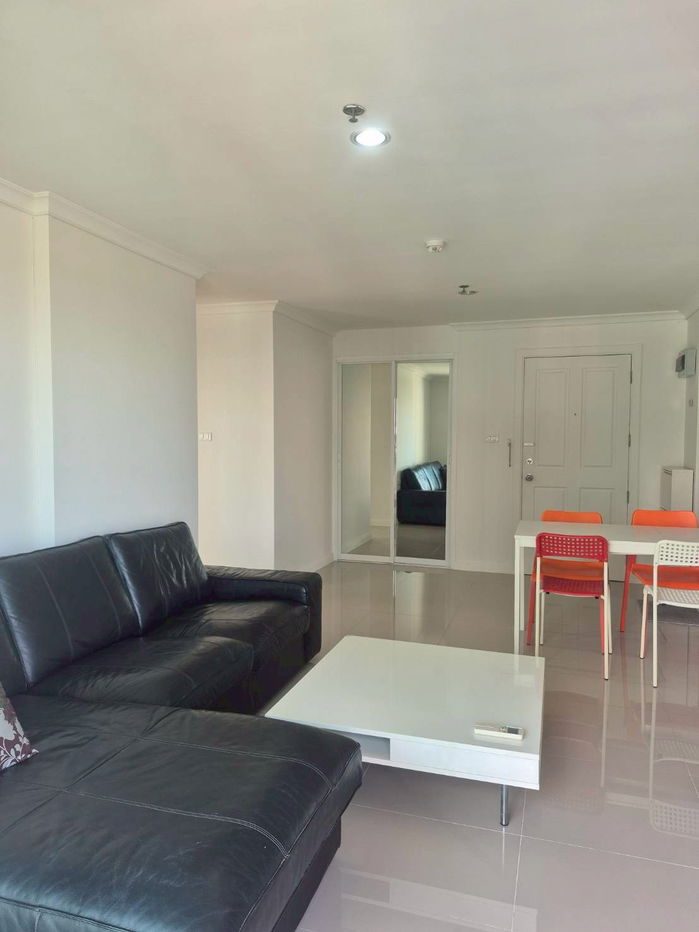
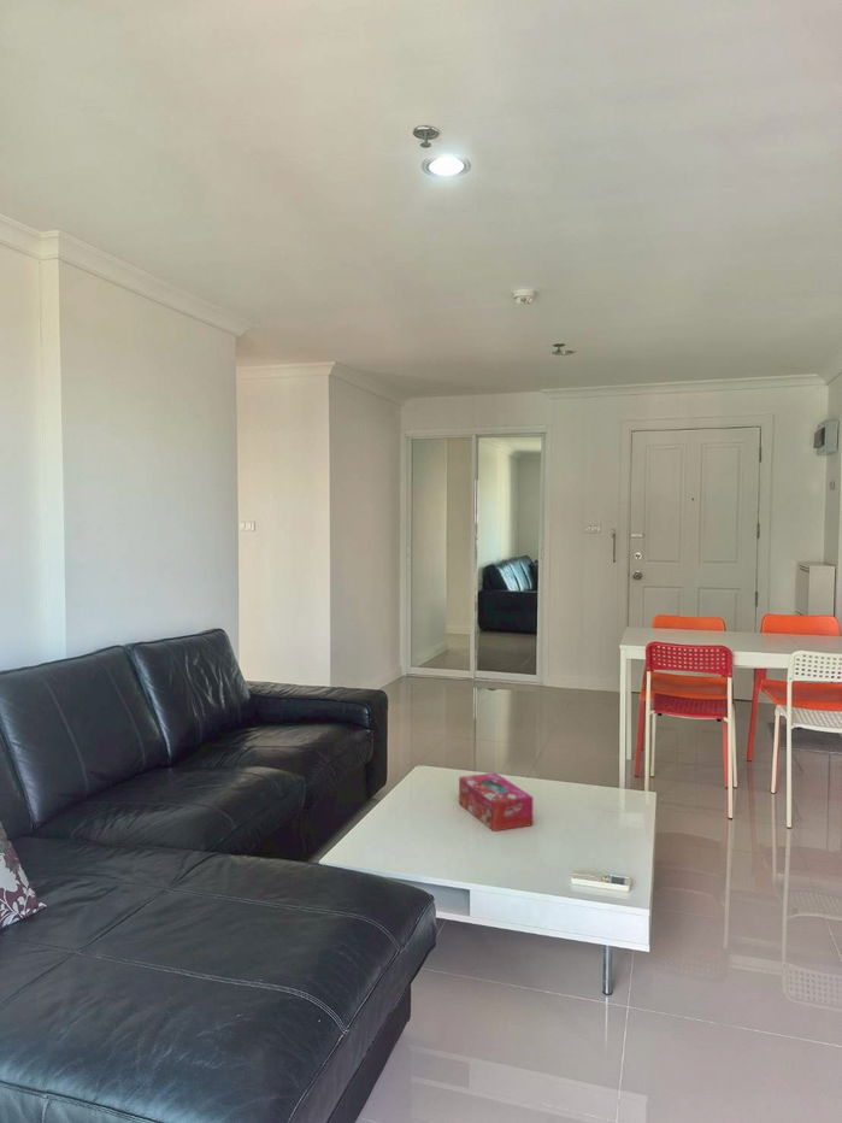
+ tissue box [458,771,534,833]
